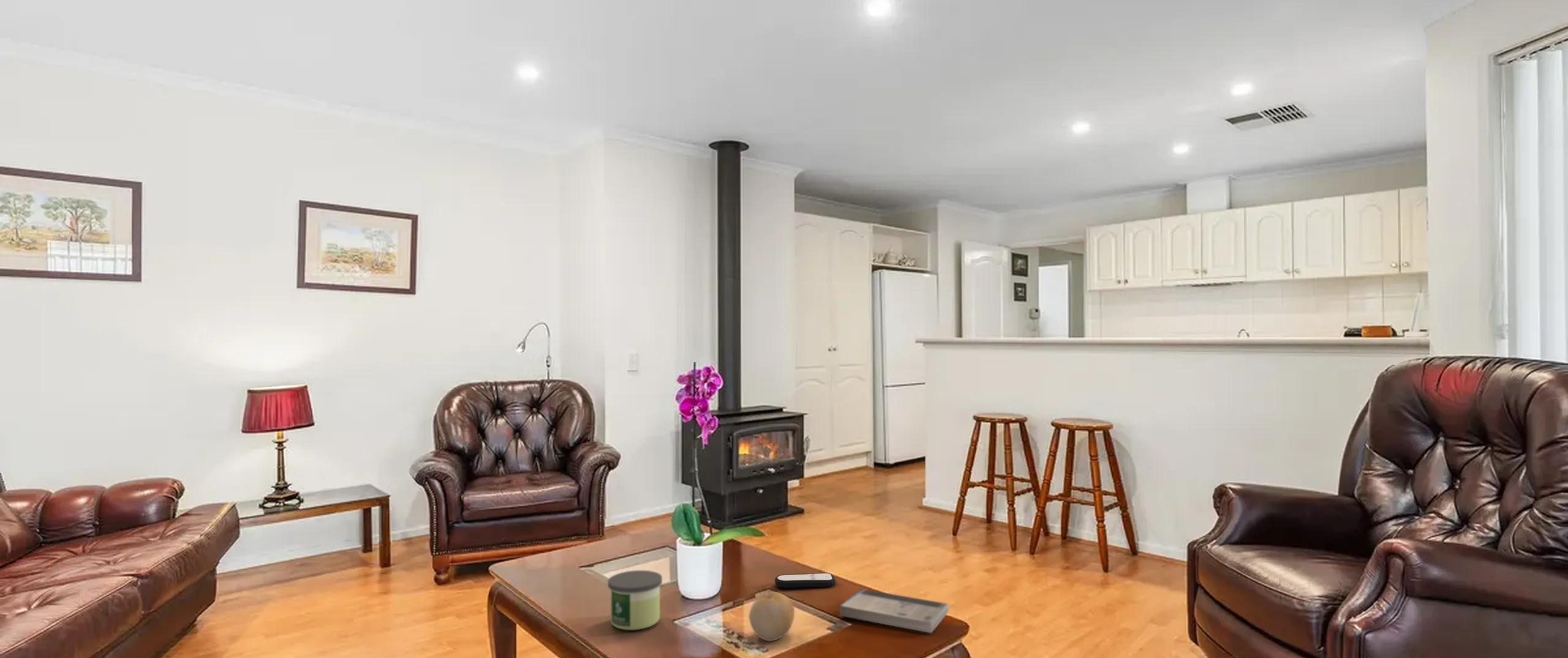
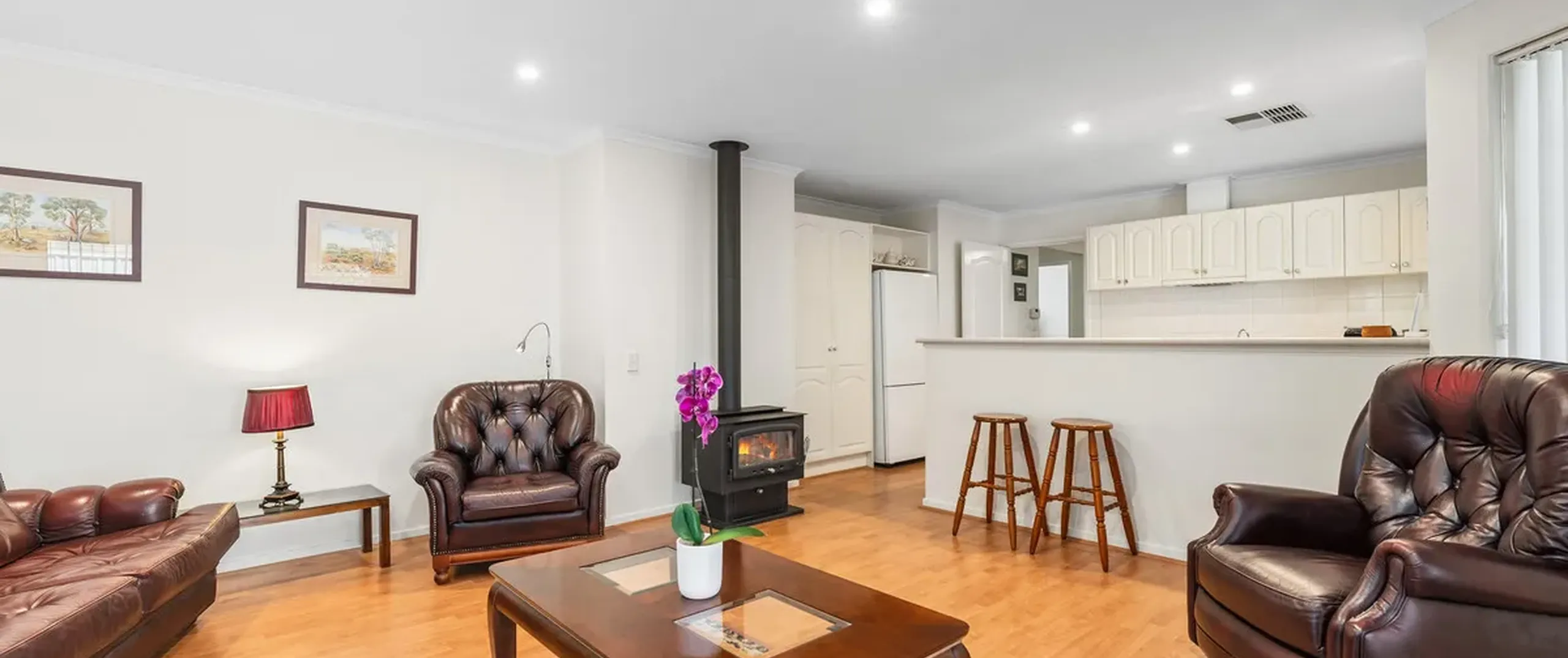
- book [839,588,949,634]
- fruit [748,591,795,642]
- candle [607,570,663,630]
- remote control [774,572,836,588]
